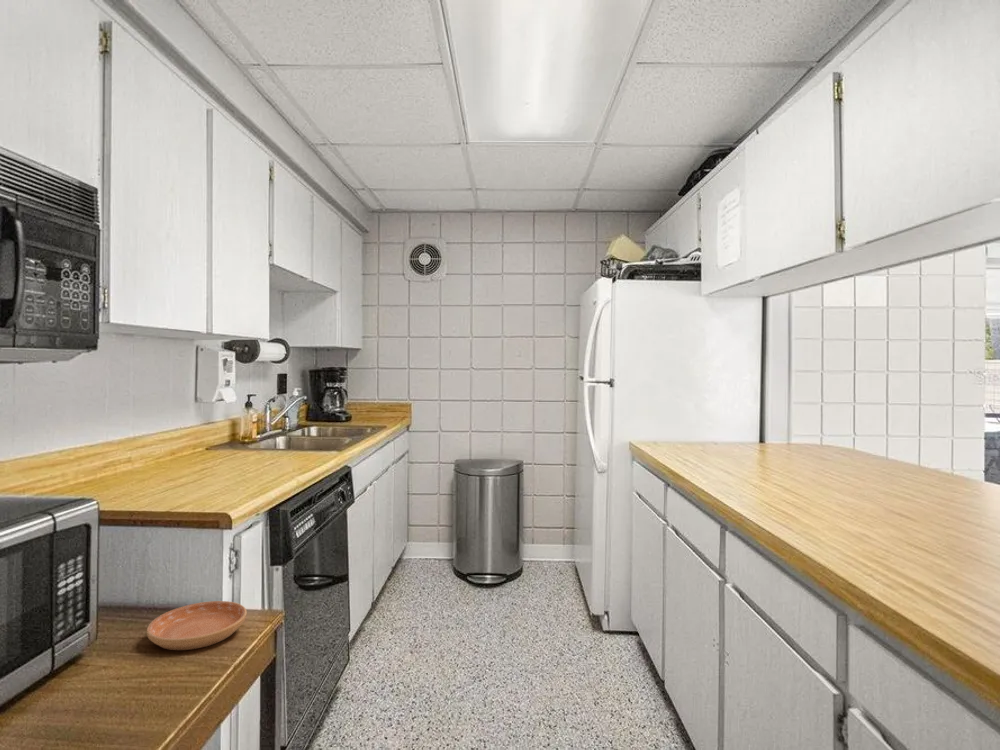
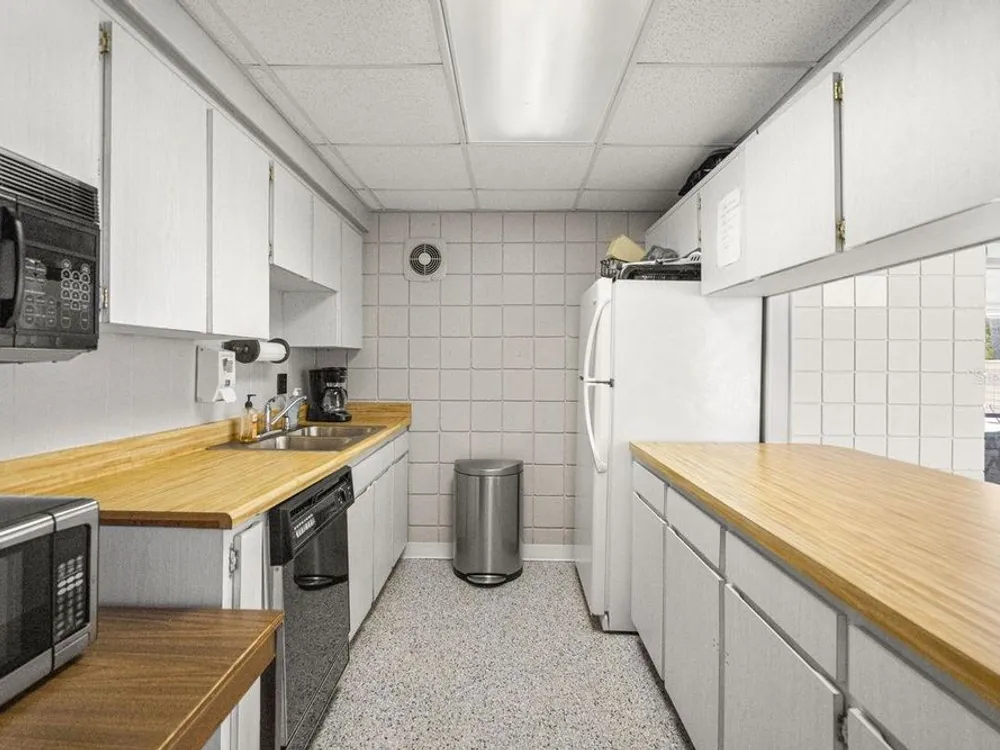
- saucer [146,600,248,651]
